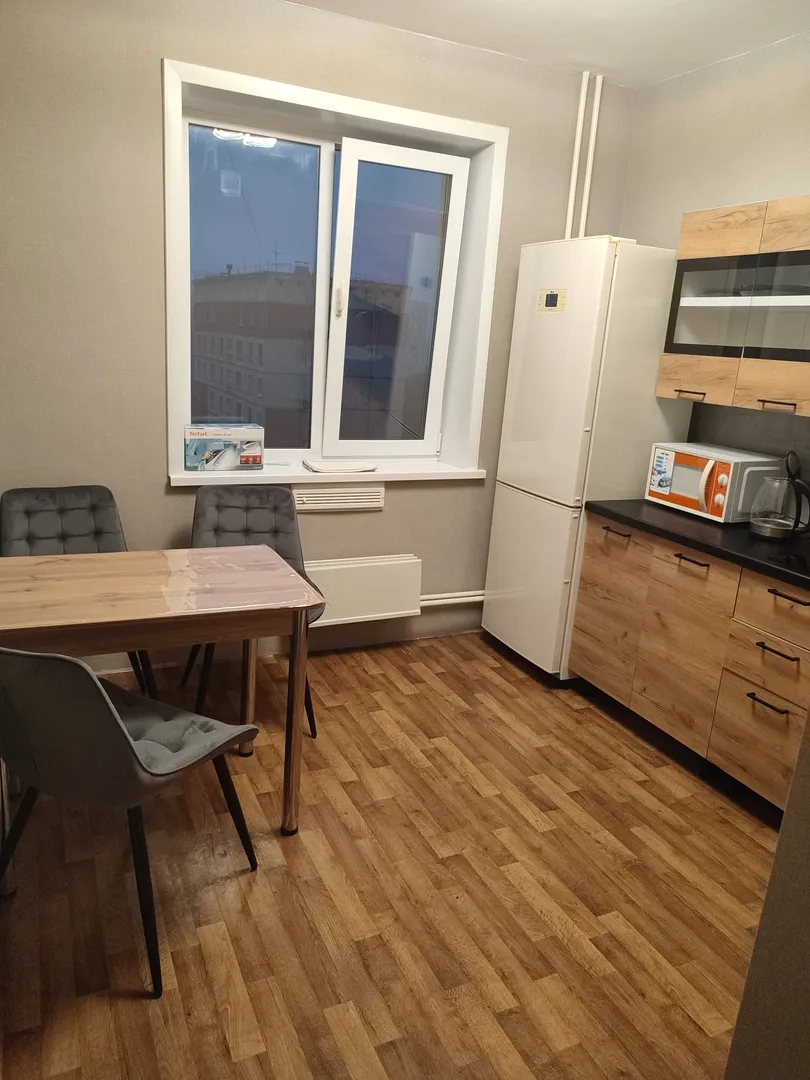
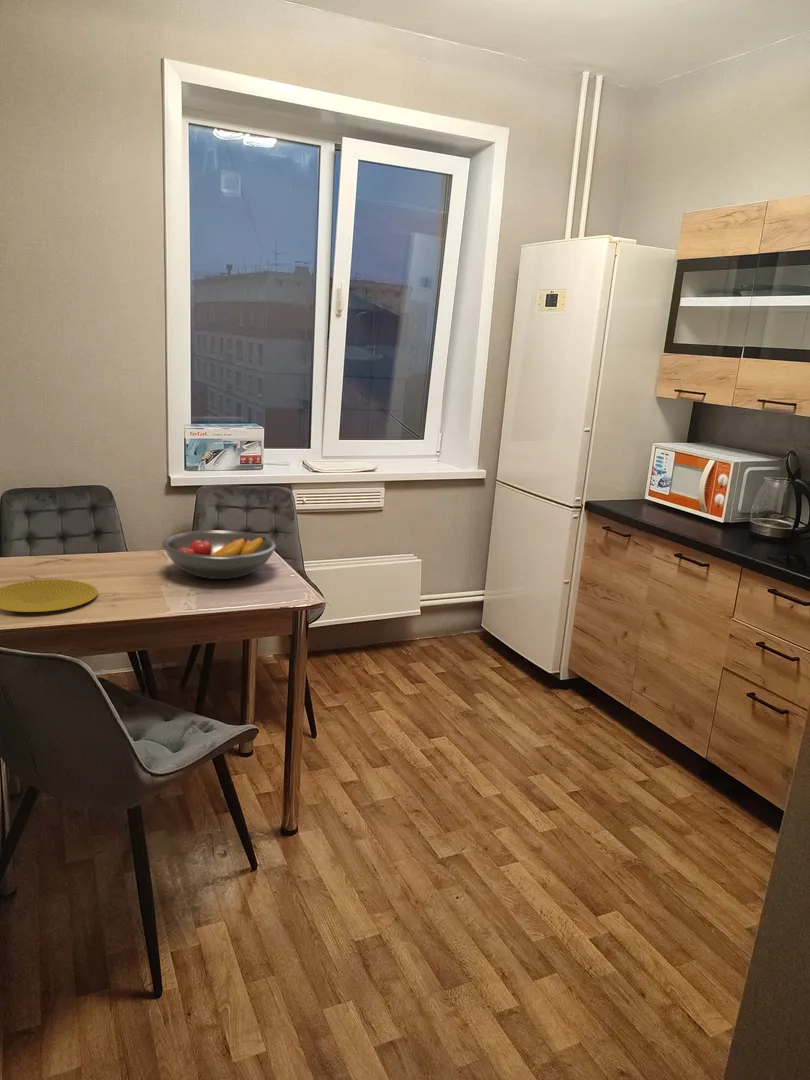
+ plate [0,578,99,613]
+ fruit bowl [161,529,277,580]
